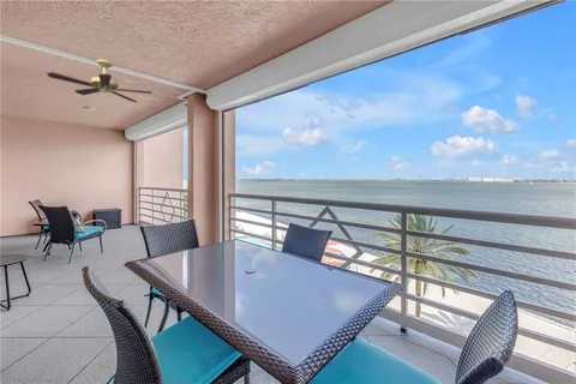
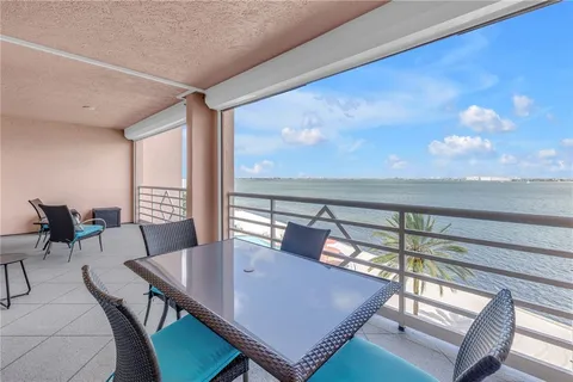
- ceiling fan [46,59,154,103]
